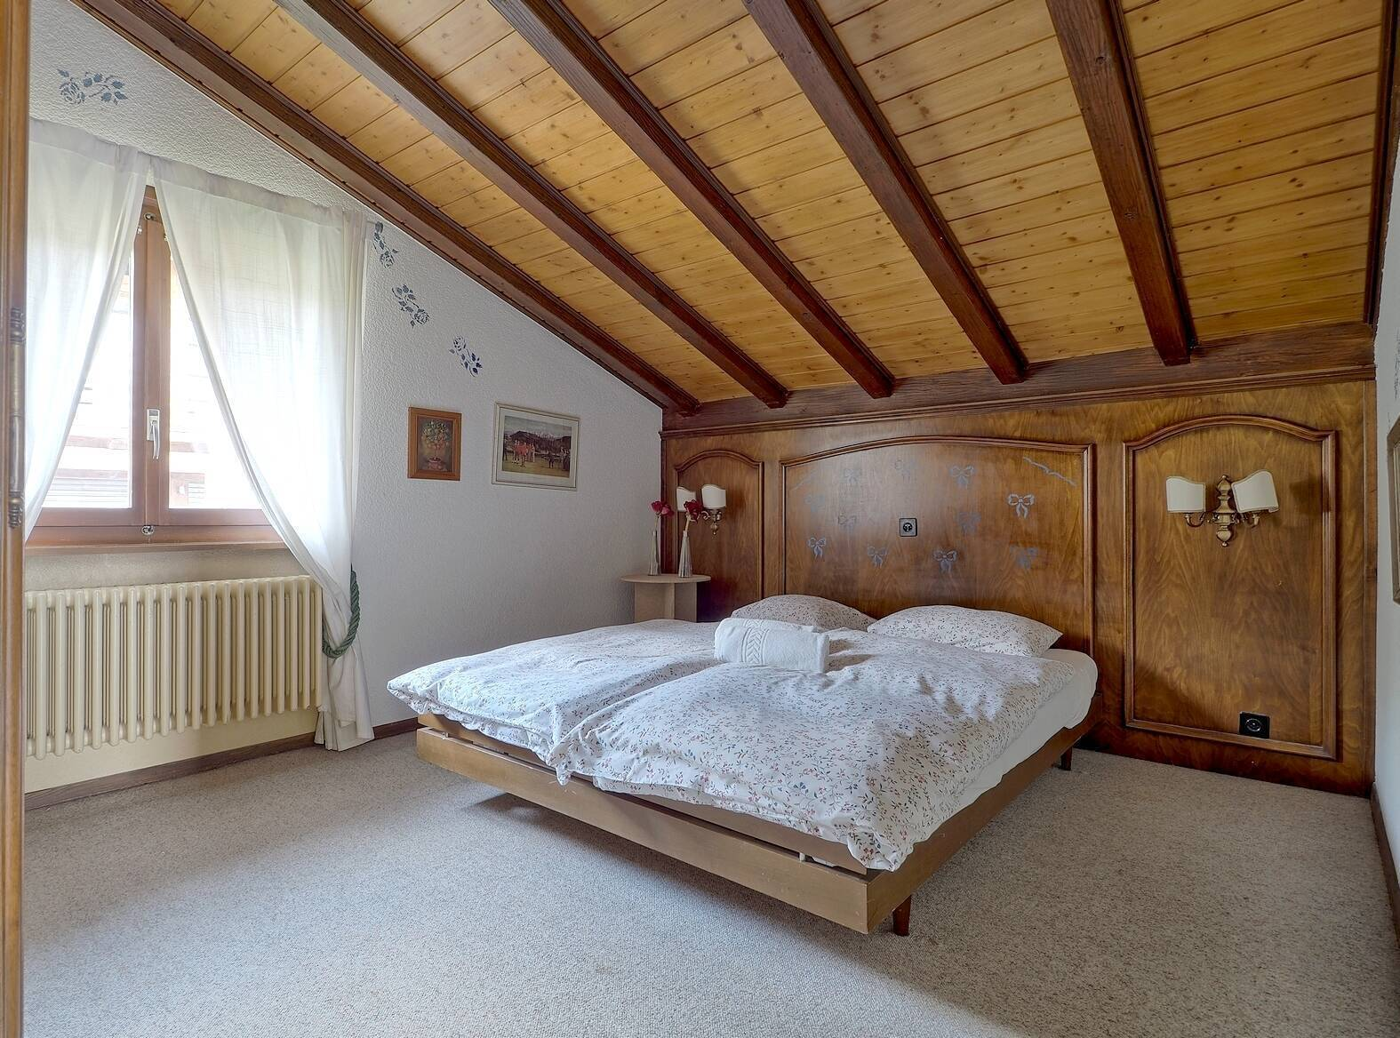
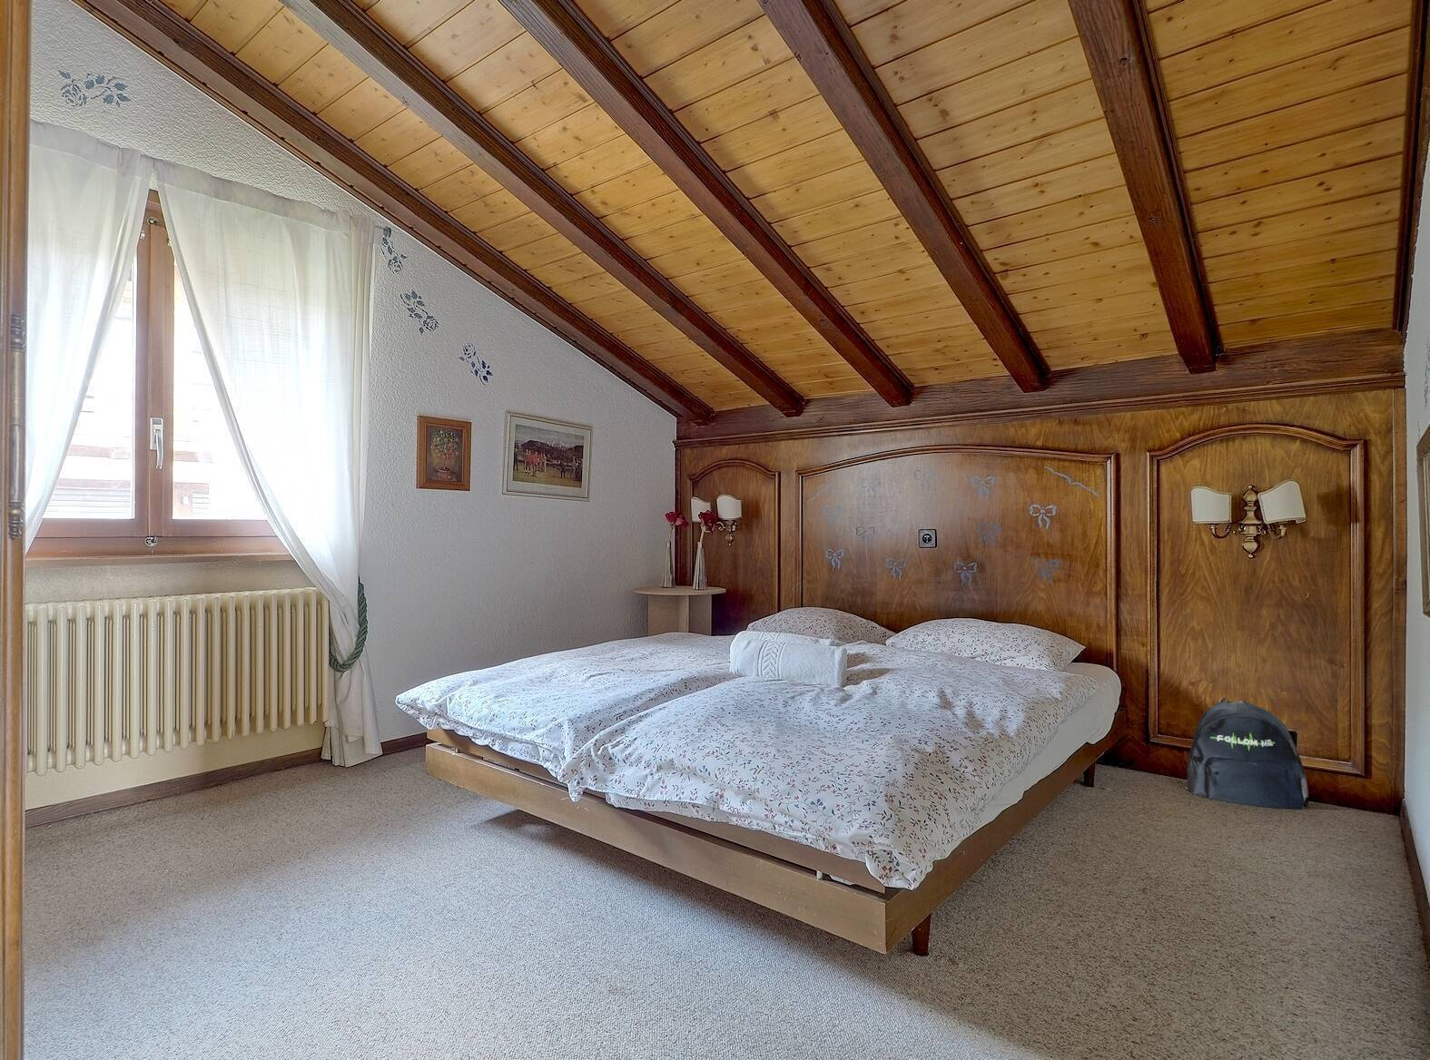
+ backpack [1186,697,1310,809]
